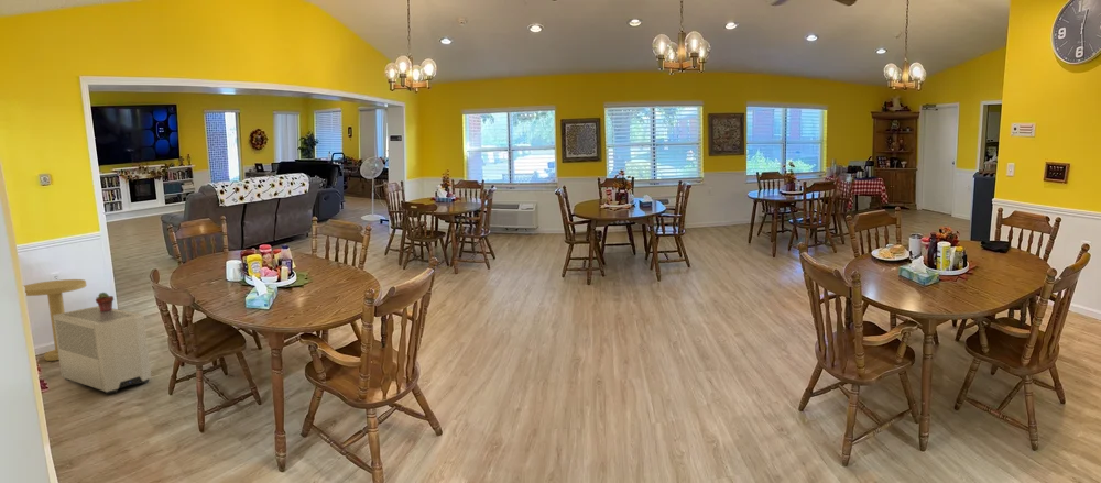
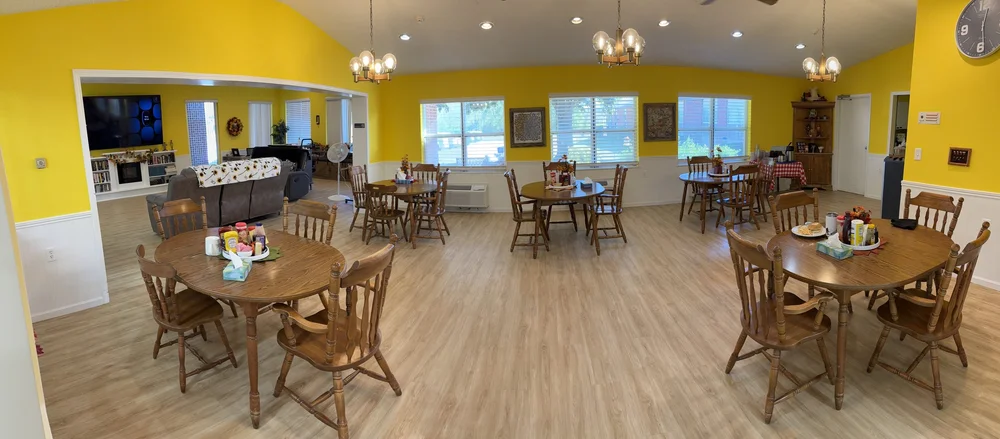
- air purifier [53,305,152,395]
- potted succulent [95,292,115,311]
- side table [23,278,87,362]
